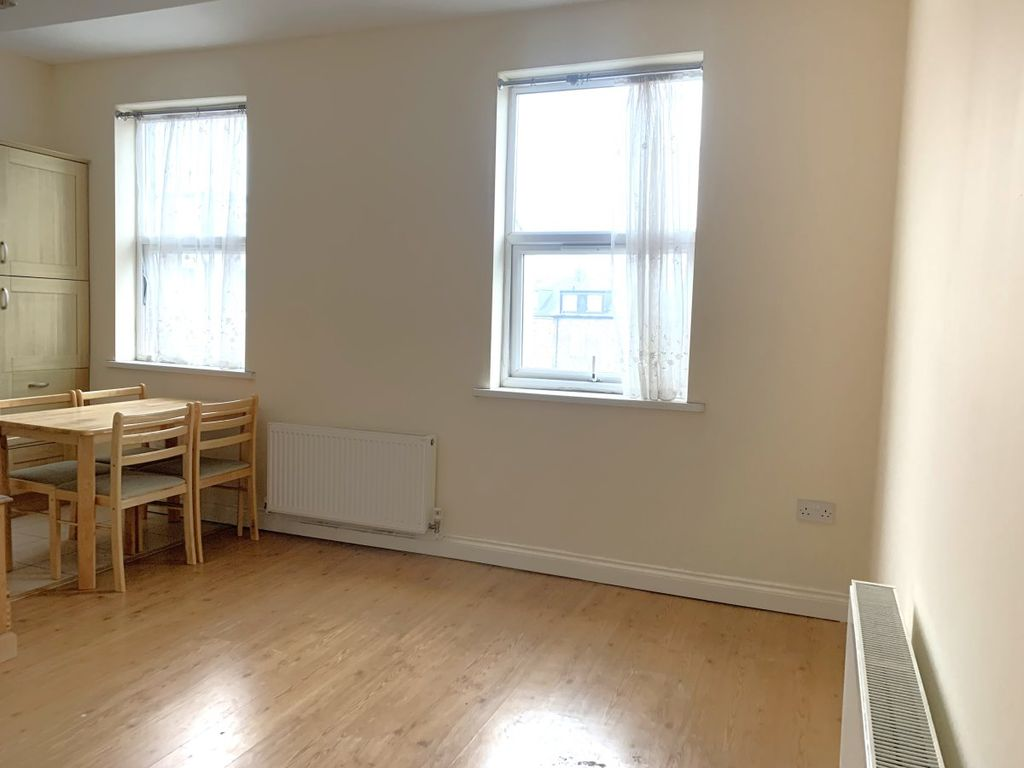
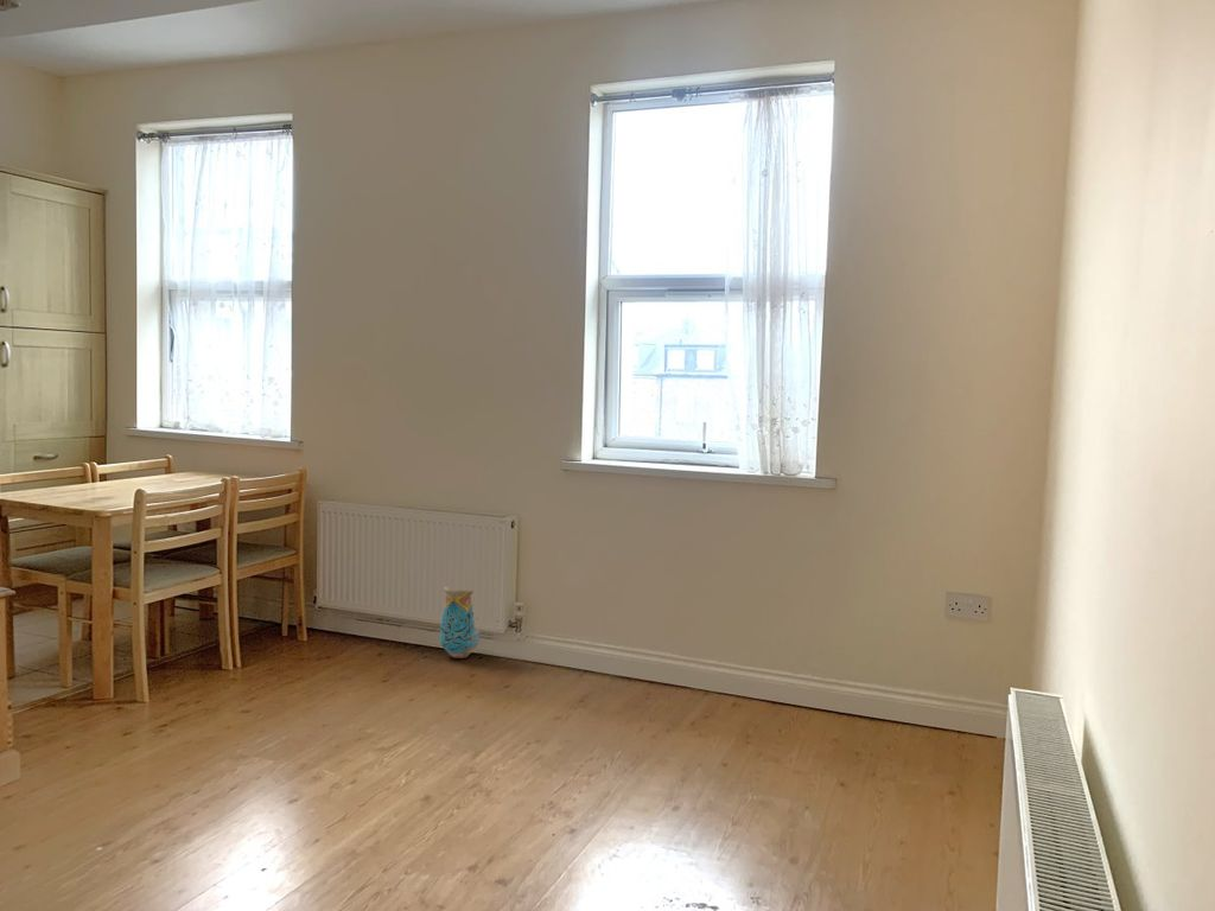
+ vase [439,586,481,660]
